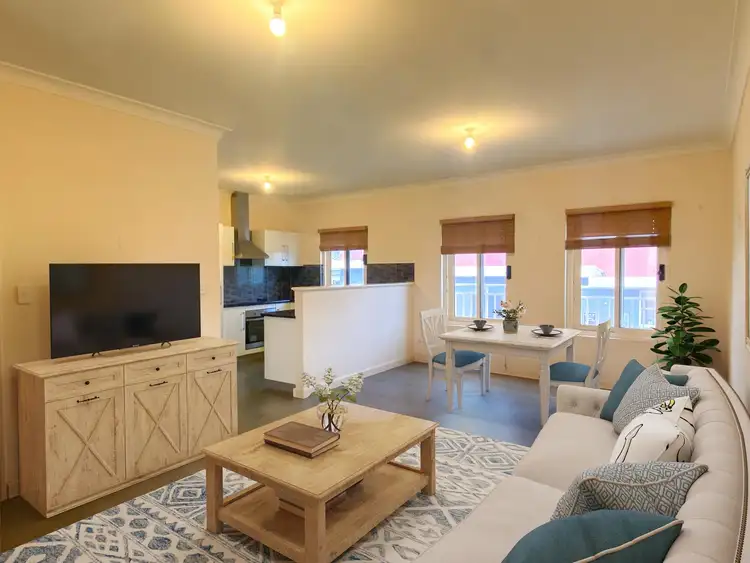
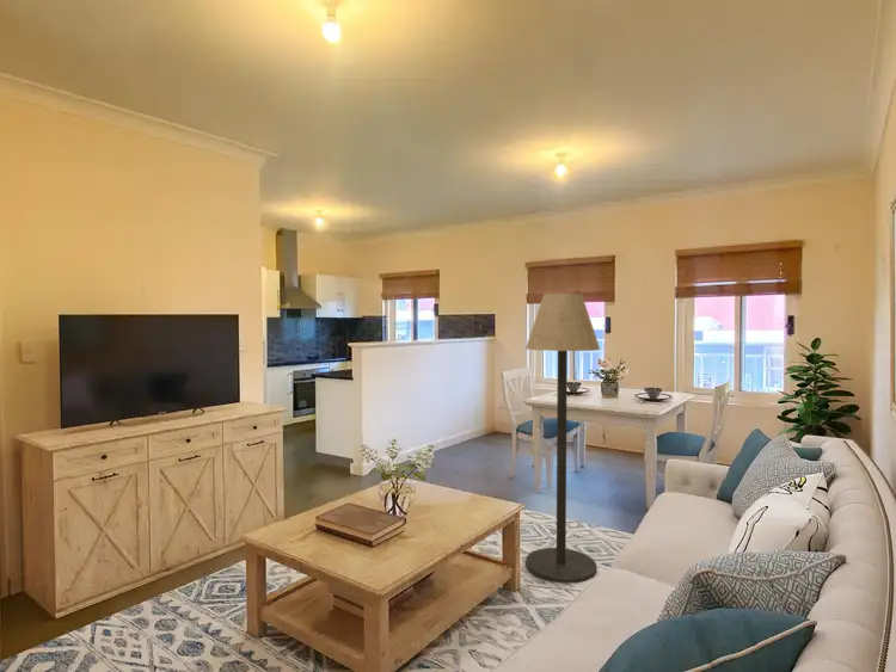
+ floor lamp [524,292,601,585]
